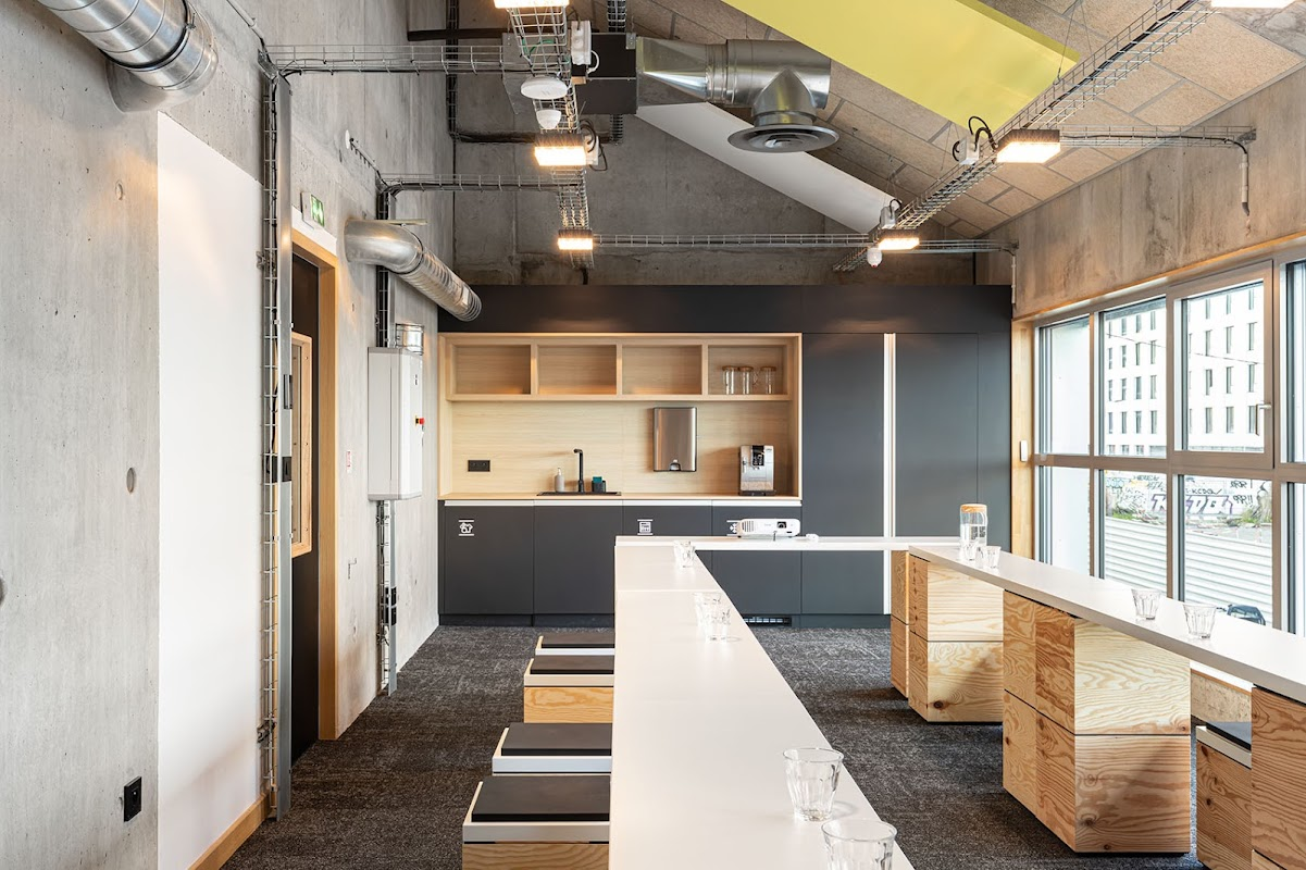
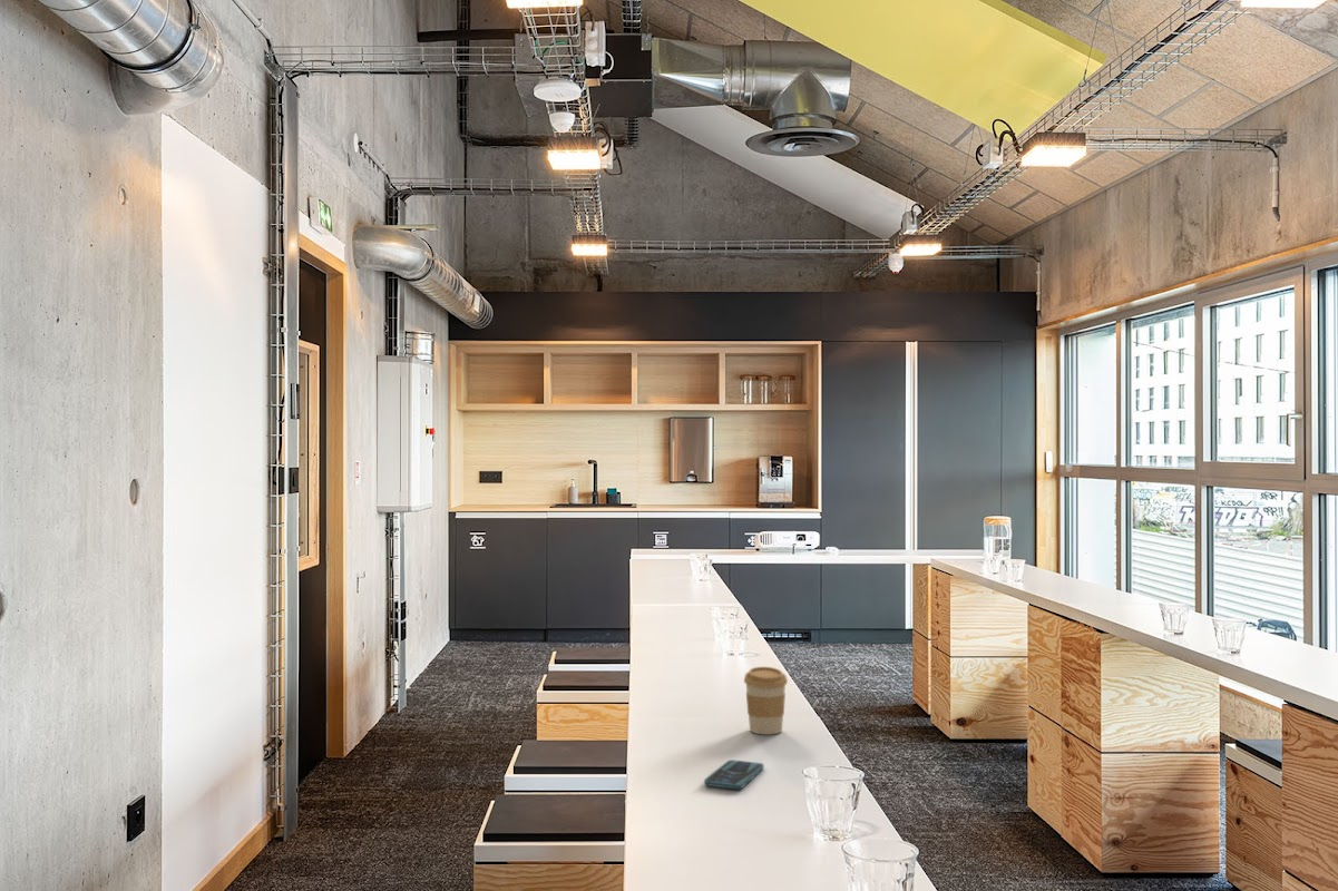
+ coffee cup [743,666,789,735]
+ smartphone [703,758,764,790]
